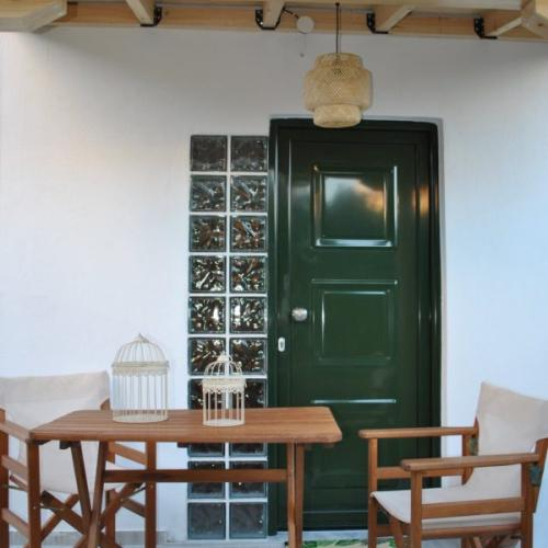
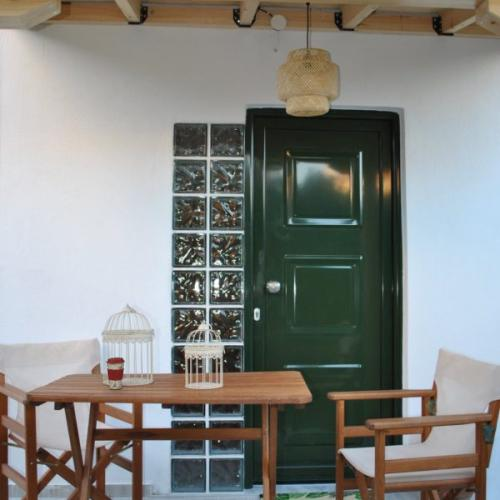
+ coffee cup [105,356,126,390]
